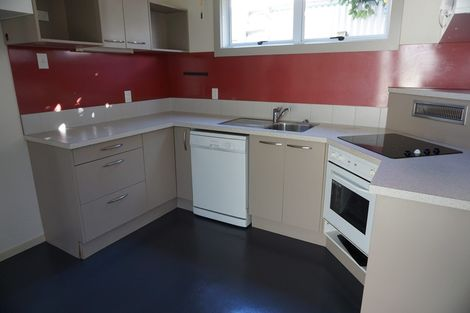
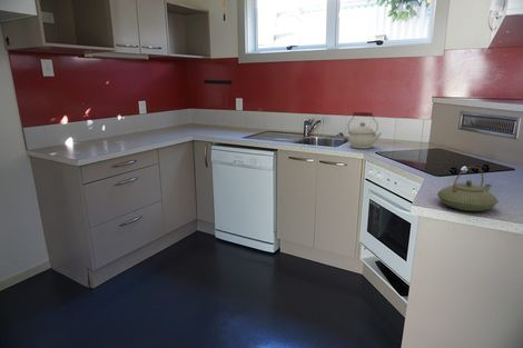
+ kettle [346,111,383,150]
+ teapot [436,165,500,212]
